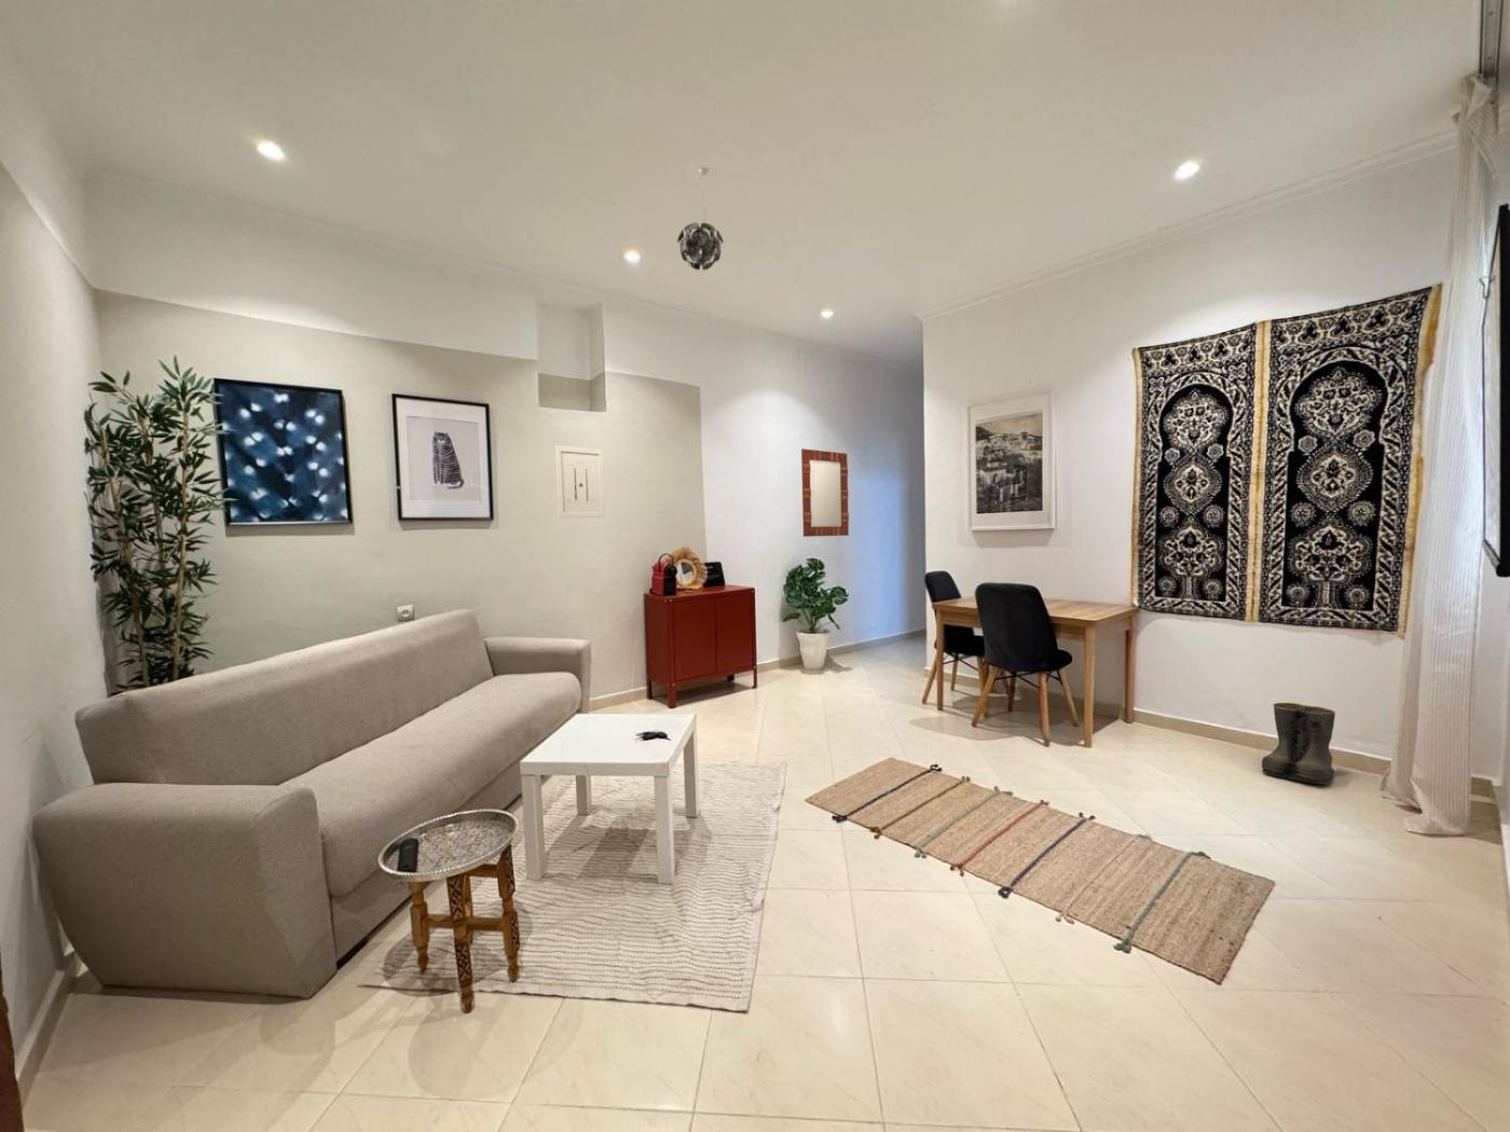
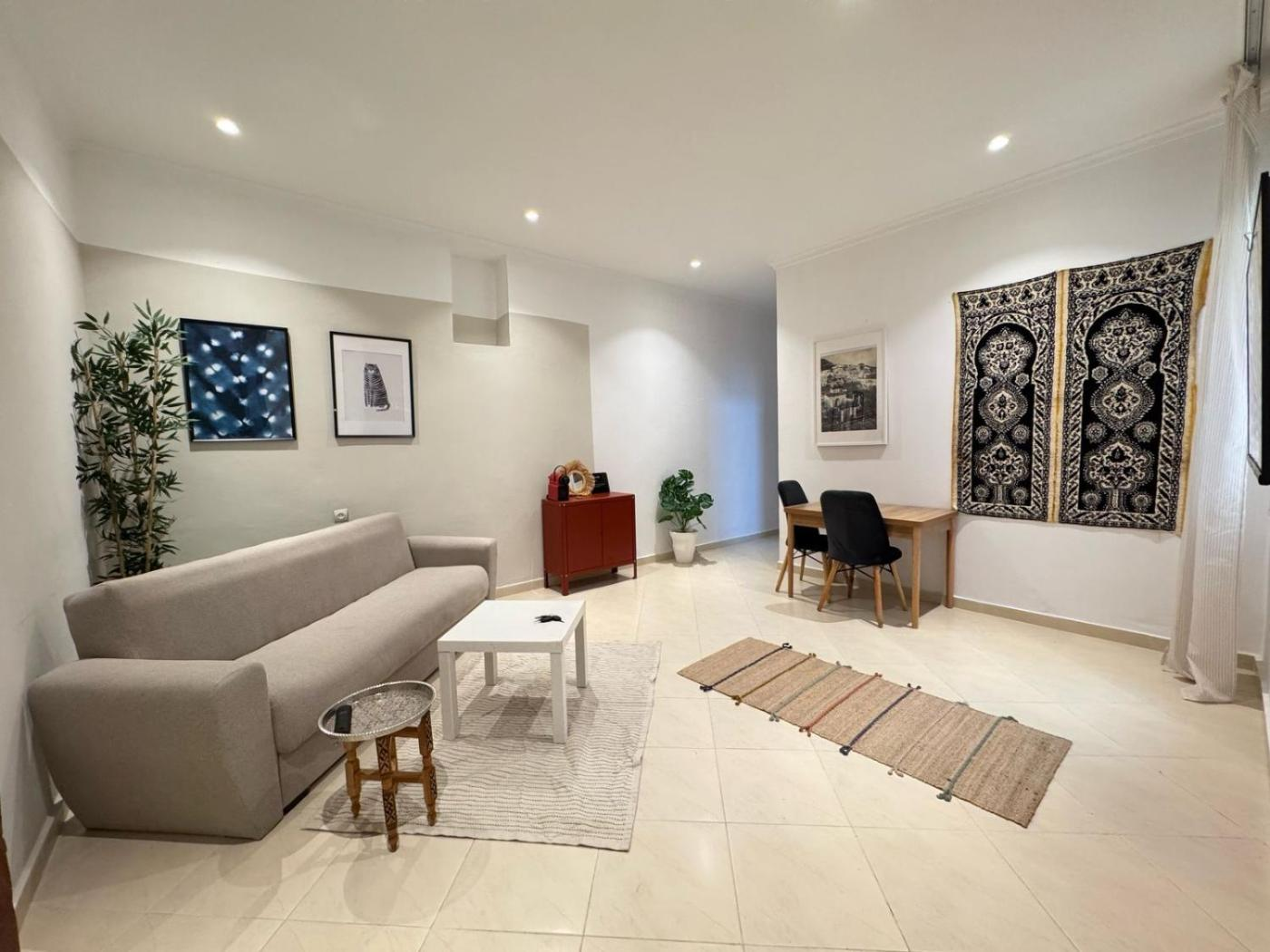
- boots [1260,702,1336,785]
- home mirror [800,447,850,537]
- pendant light [677,166,725,271]
- wall art [554,445,606,518]
